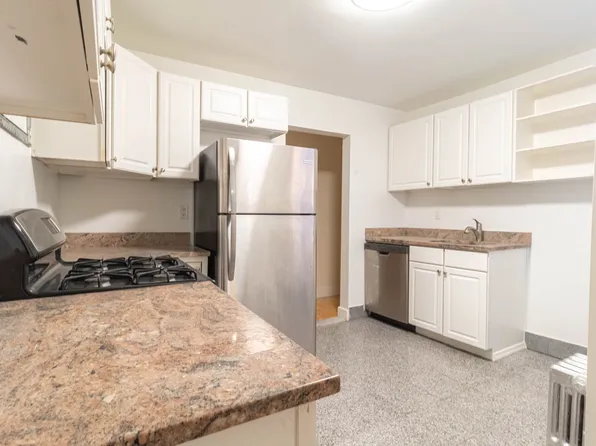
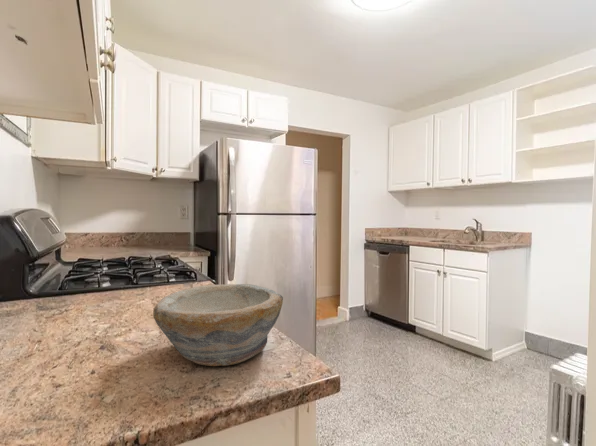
+ bowl [152,283,284,367]
